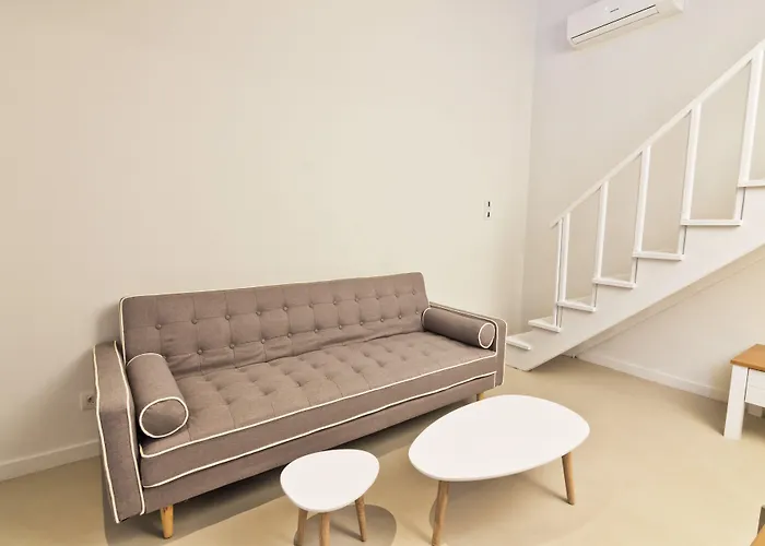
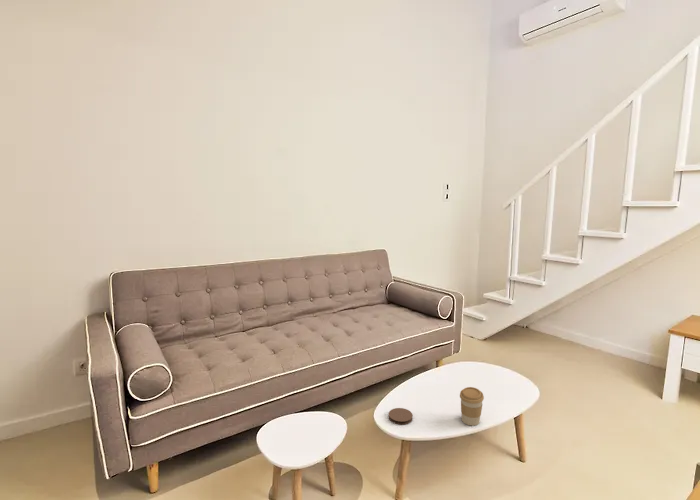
+ coaster [387,407,414,426]
+ coffee cup [459,386,485,427]
